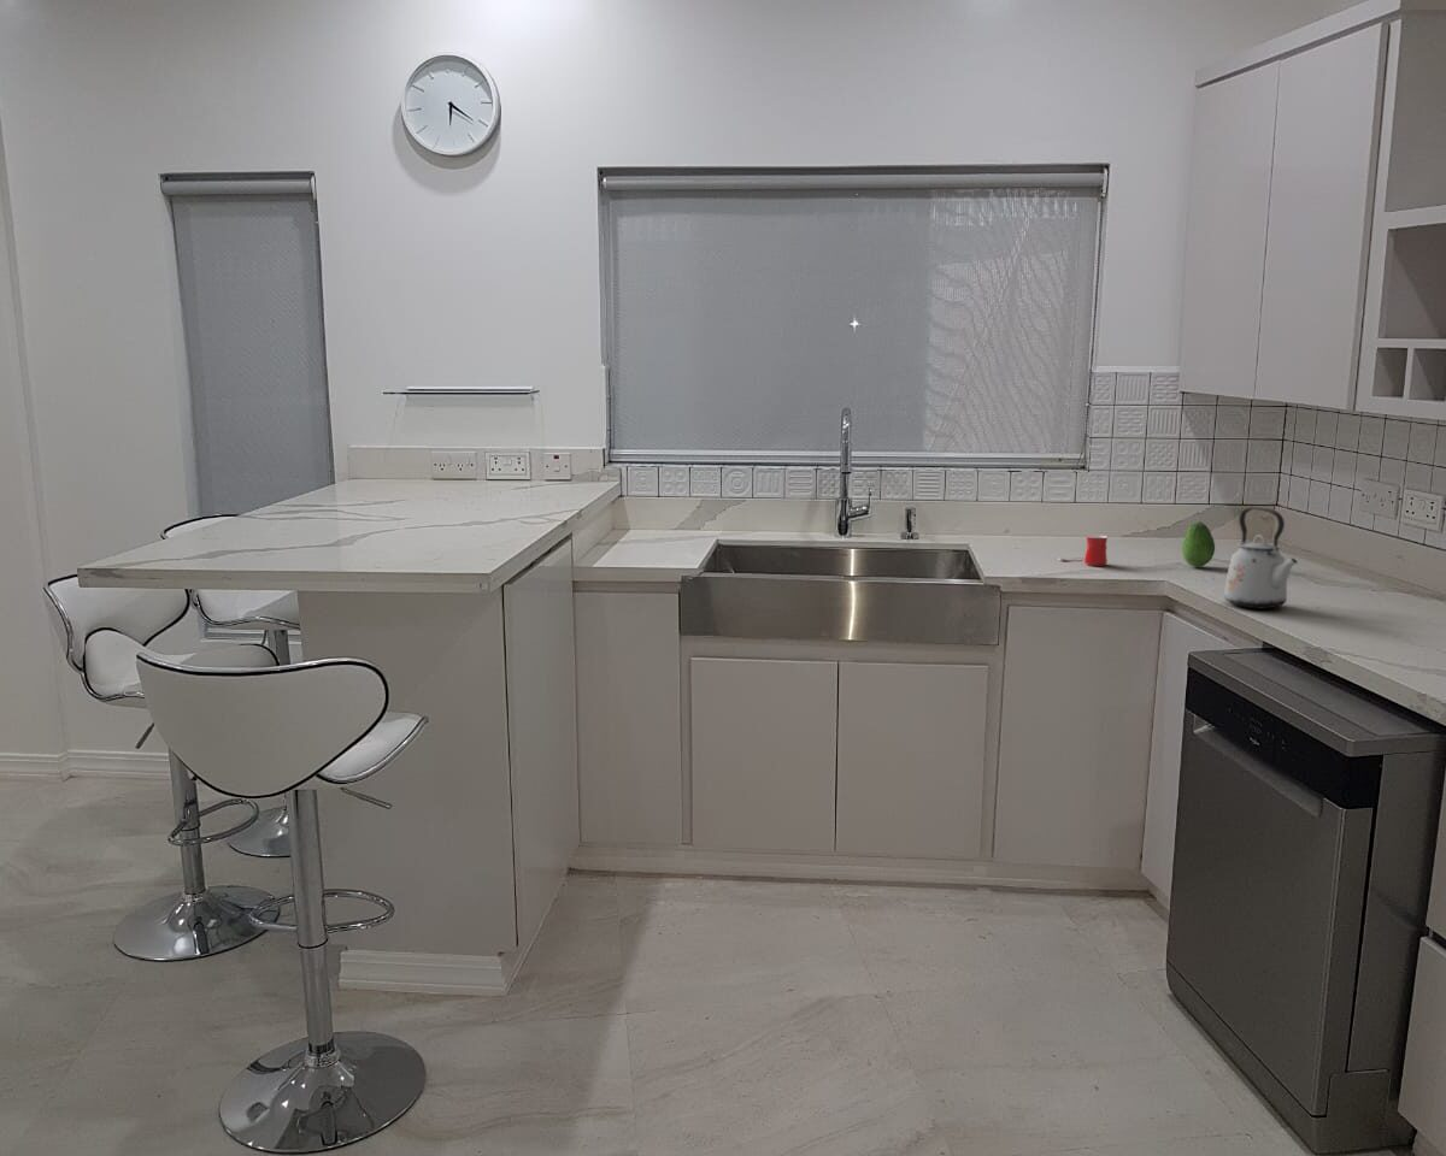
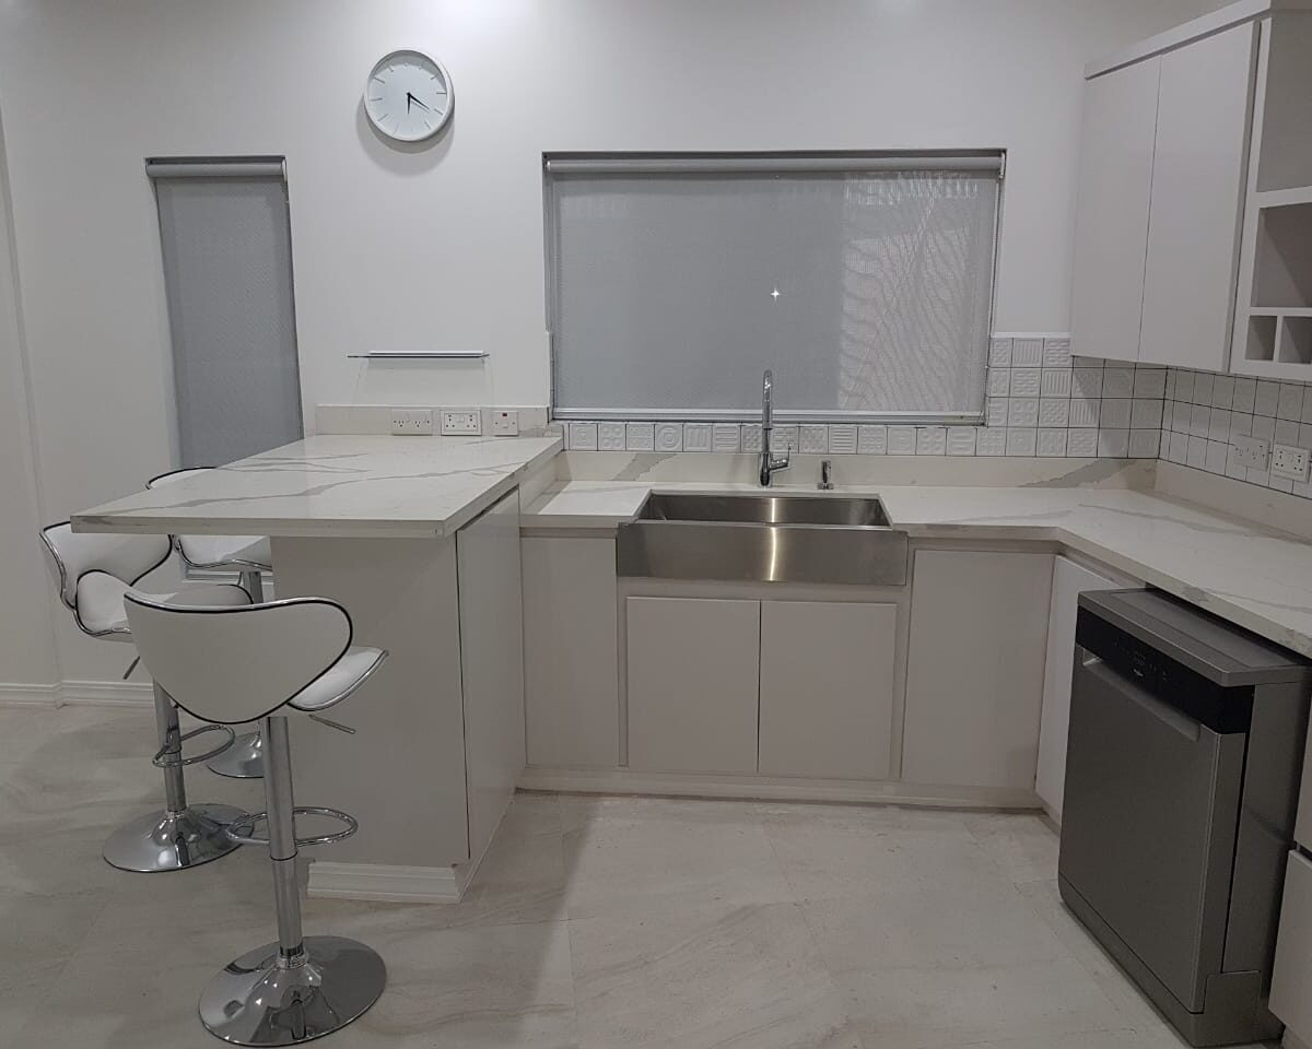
- kettle [1223,506,1299,611]
- mug [1057,533,1109,567]
- fruit [1181,520,1216,568]
